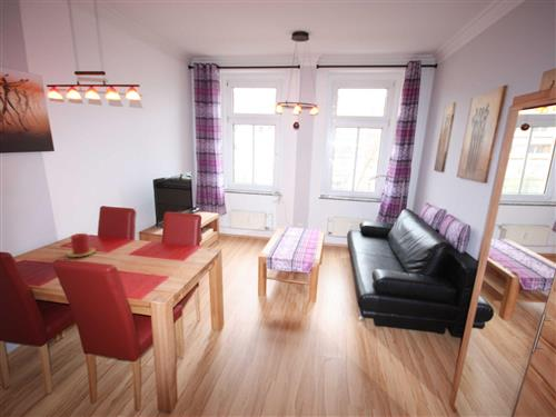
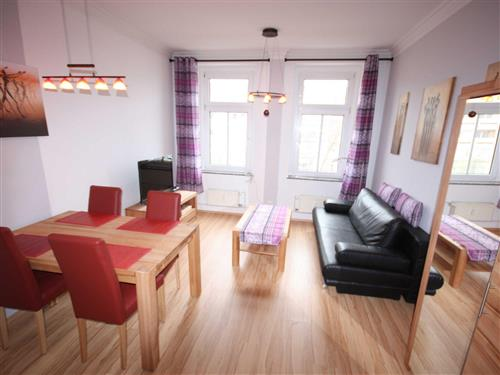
- candle [66,232,97,258]
